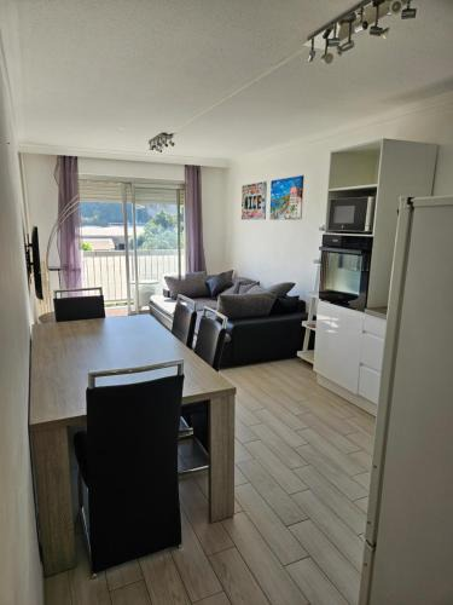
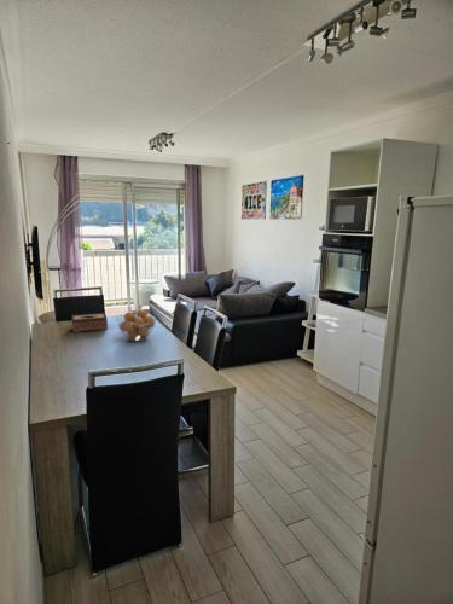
+ tissue box [71,312,109,333]
+ fruit basket [116,308,157,342]
